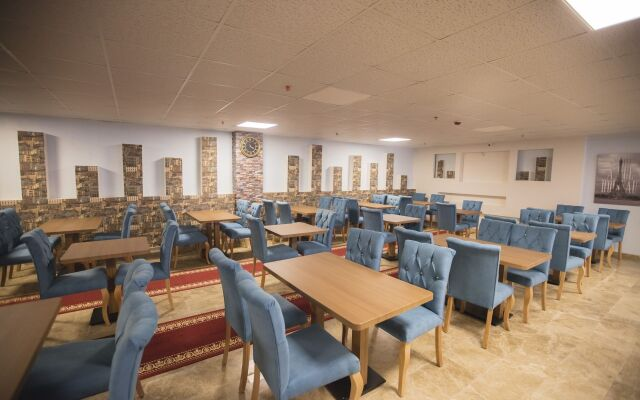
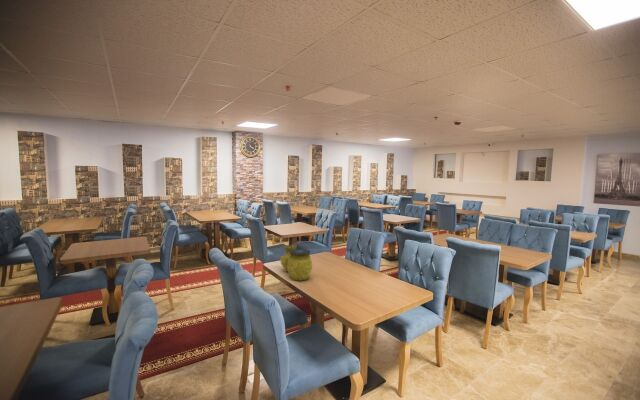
+ decorative vase [279,244,313,282]
